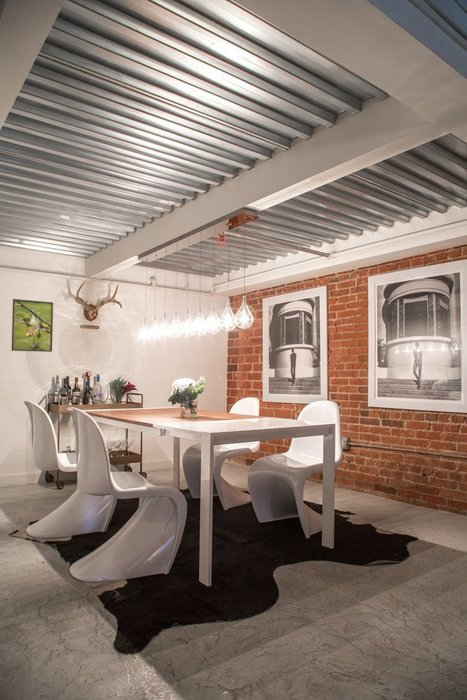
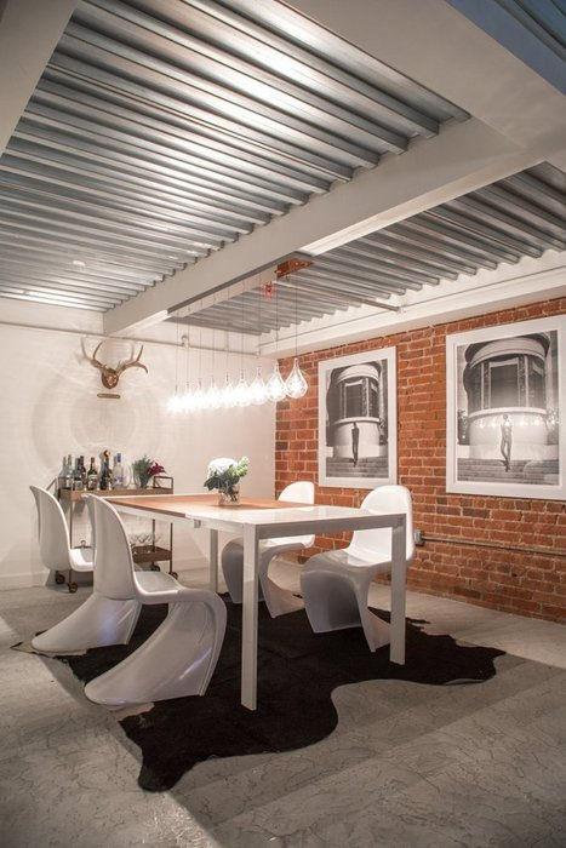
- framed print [11,298,54,353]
